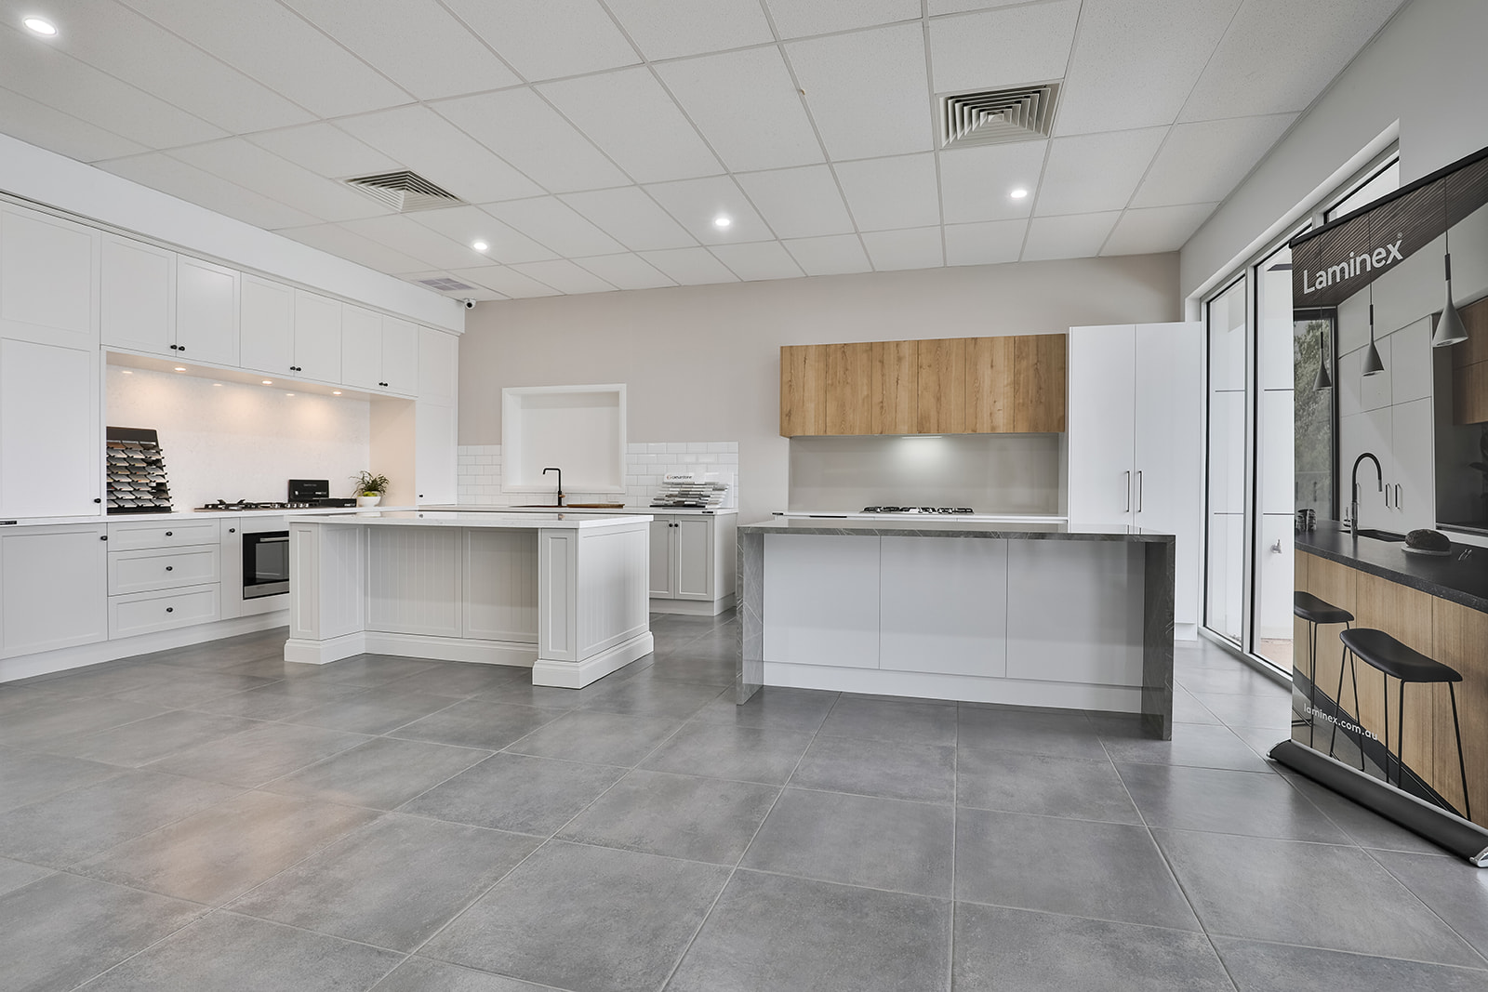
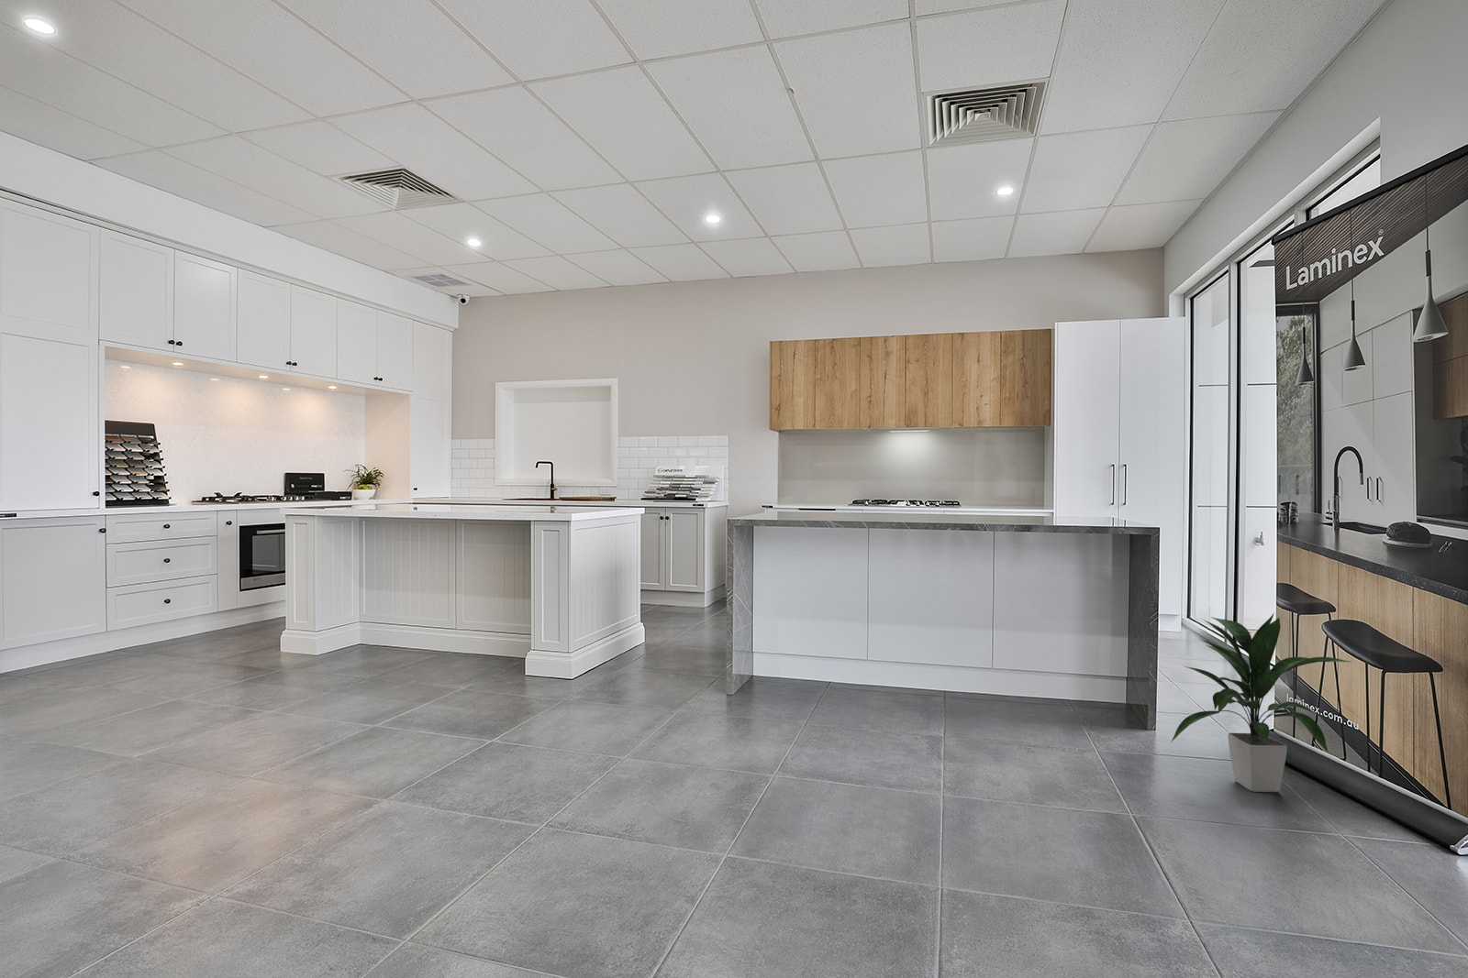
+ indoor plant [1170,611,1351,792]
